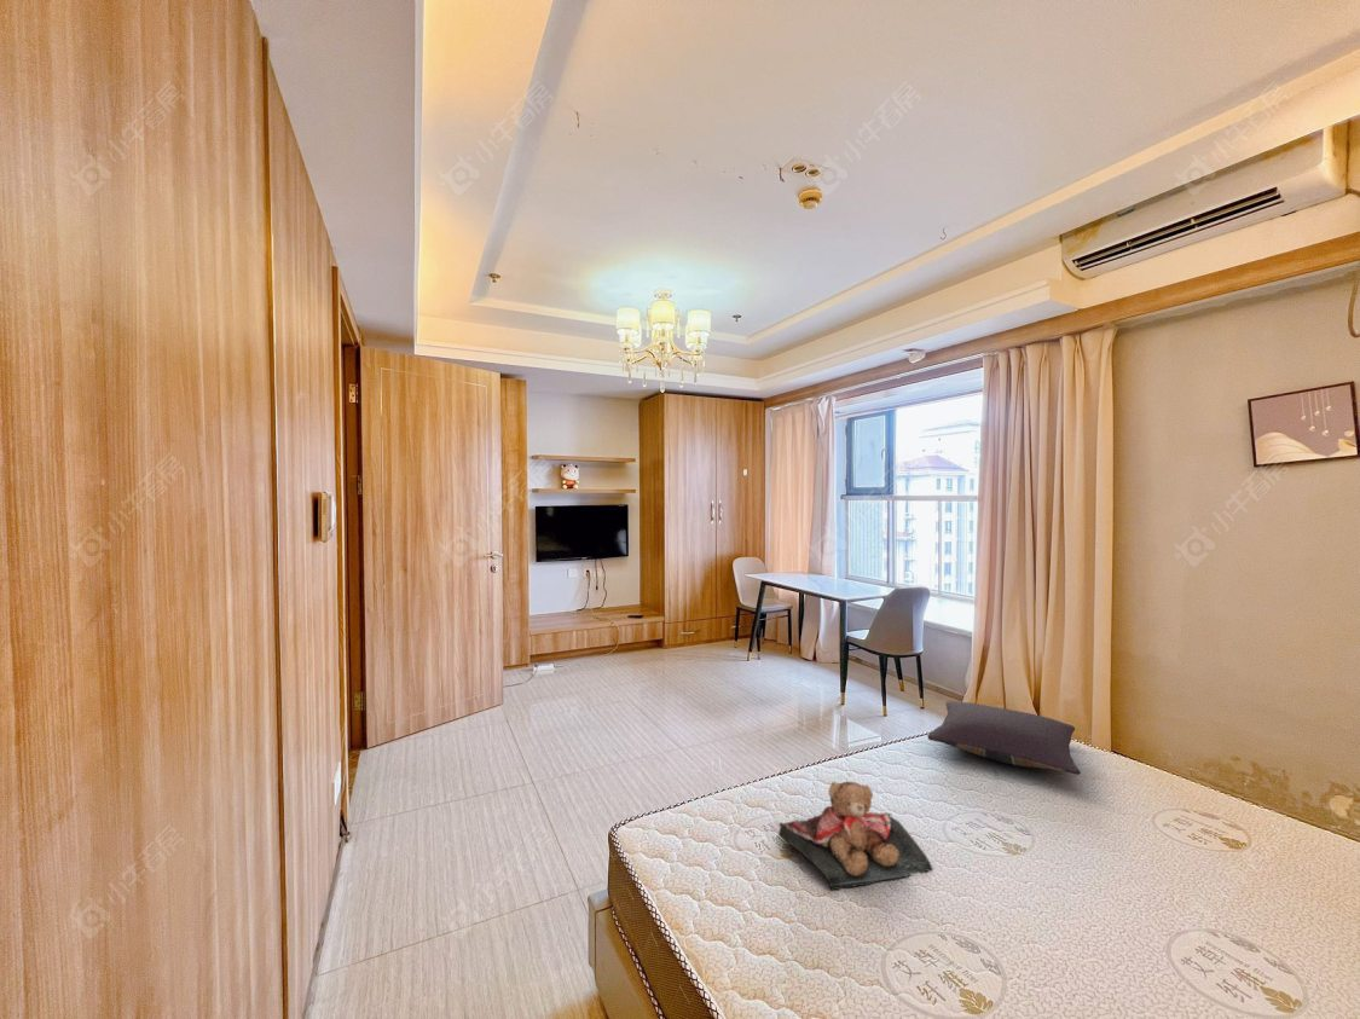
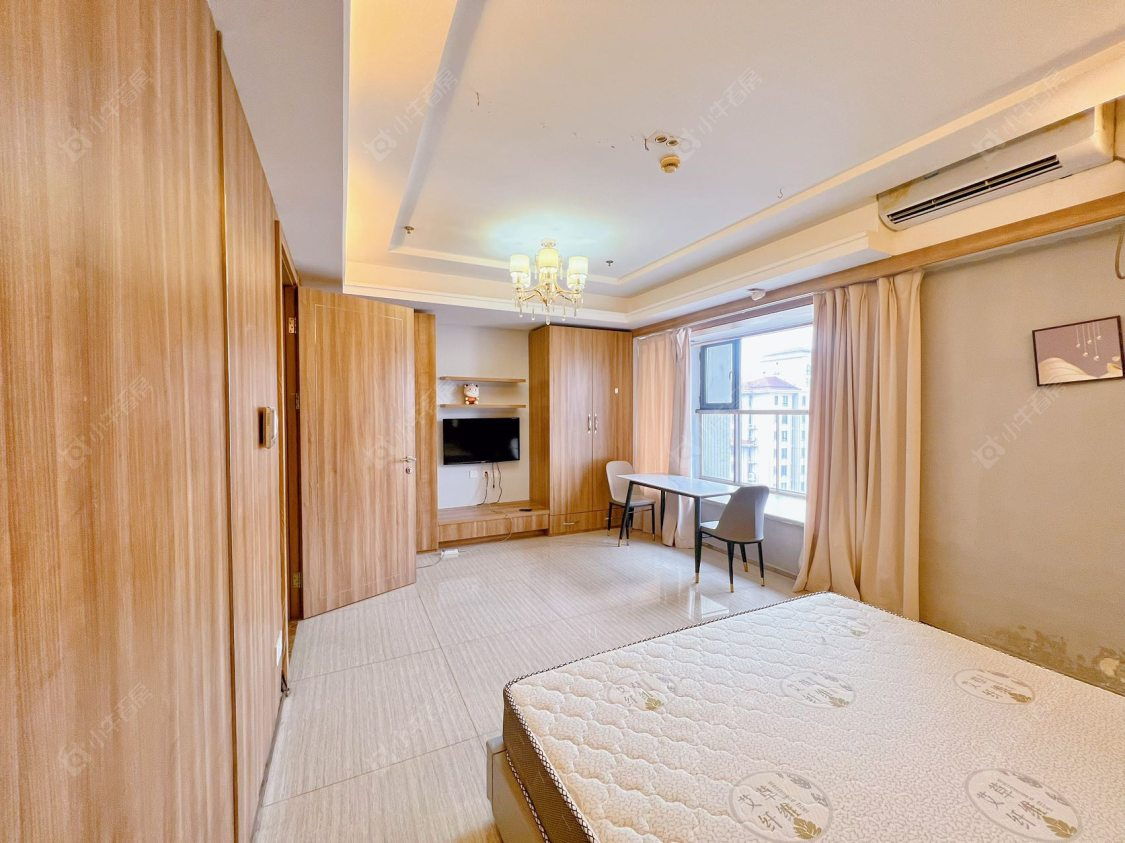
- pillow [926,700,1082,776]
- teddy bear [779,780,934,891]
